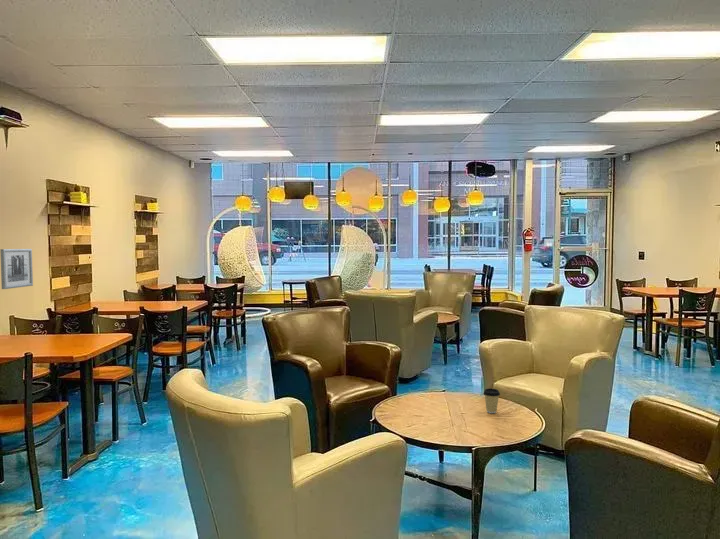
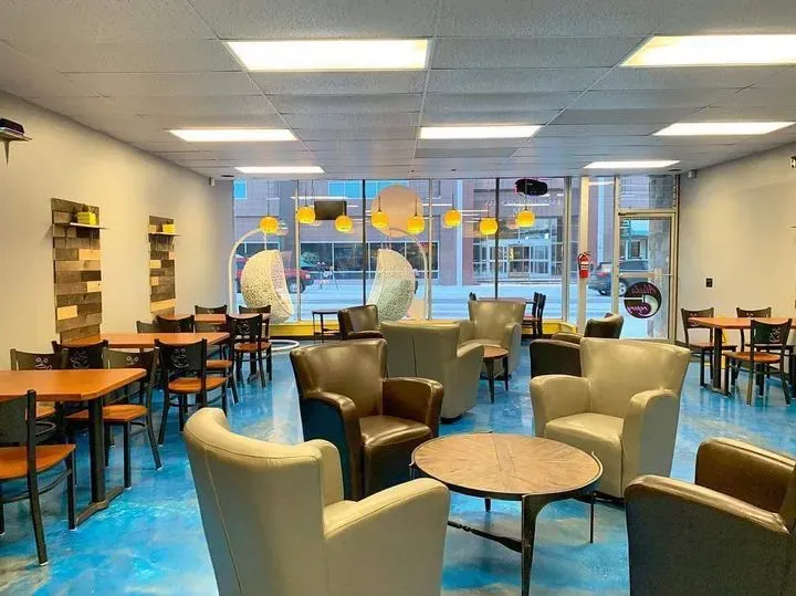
- coffee cup [482,387,501,414]
- wall art [0,248,34,290]
